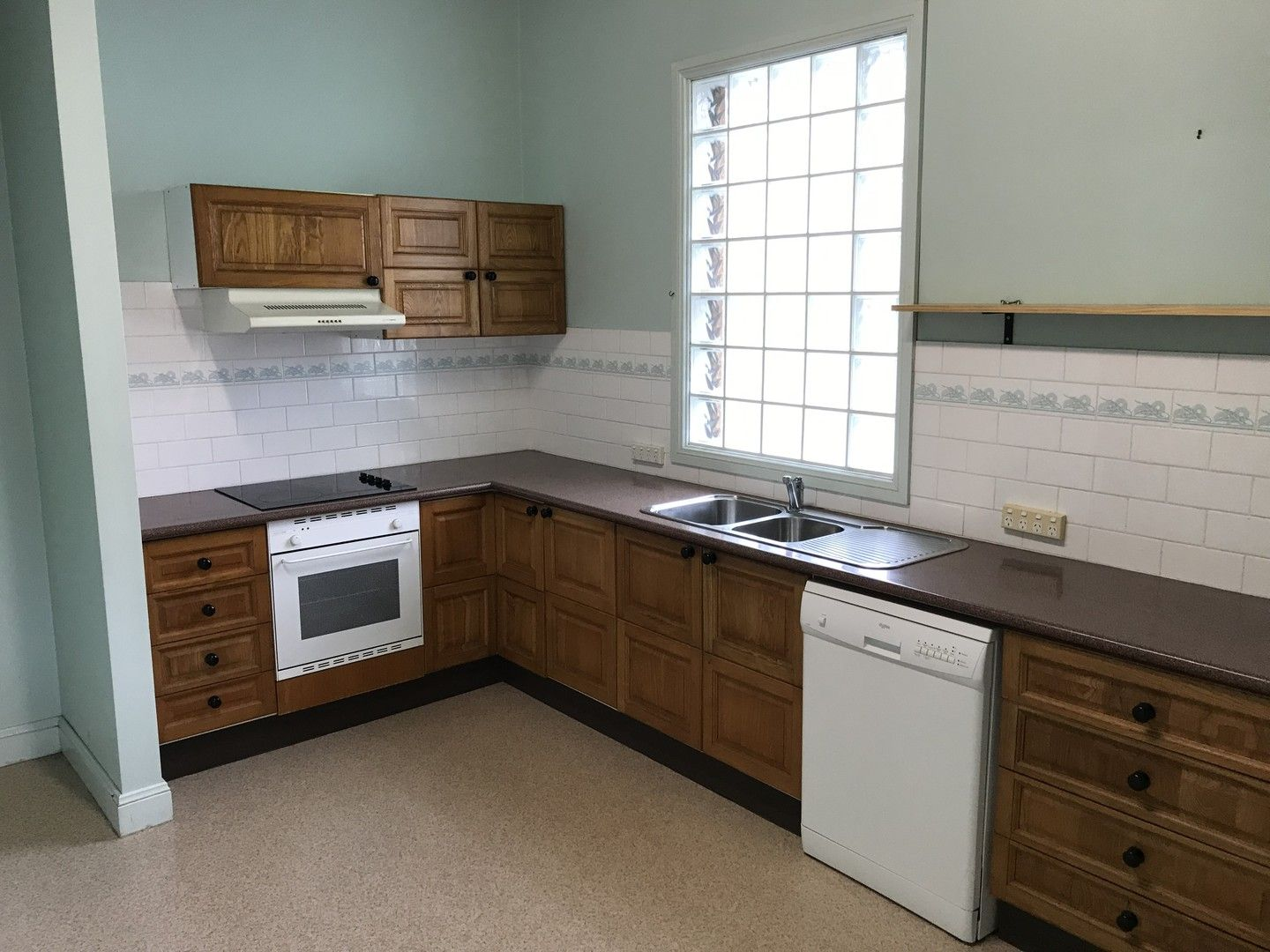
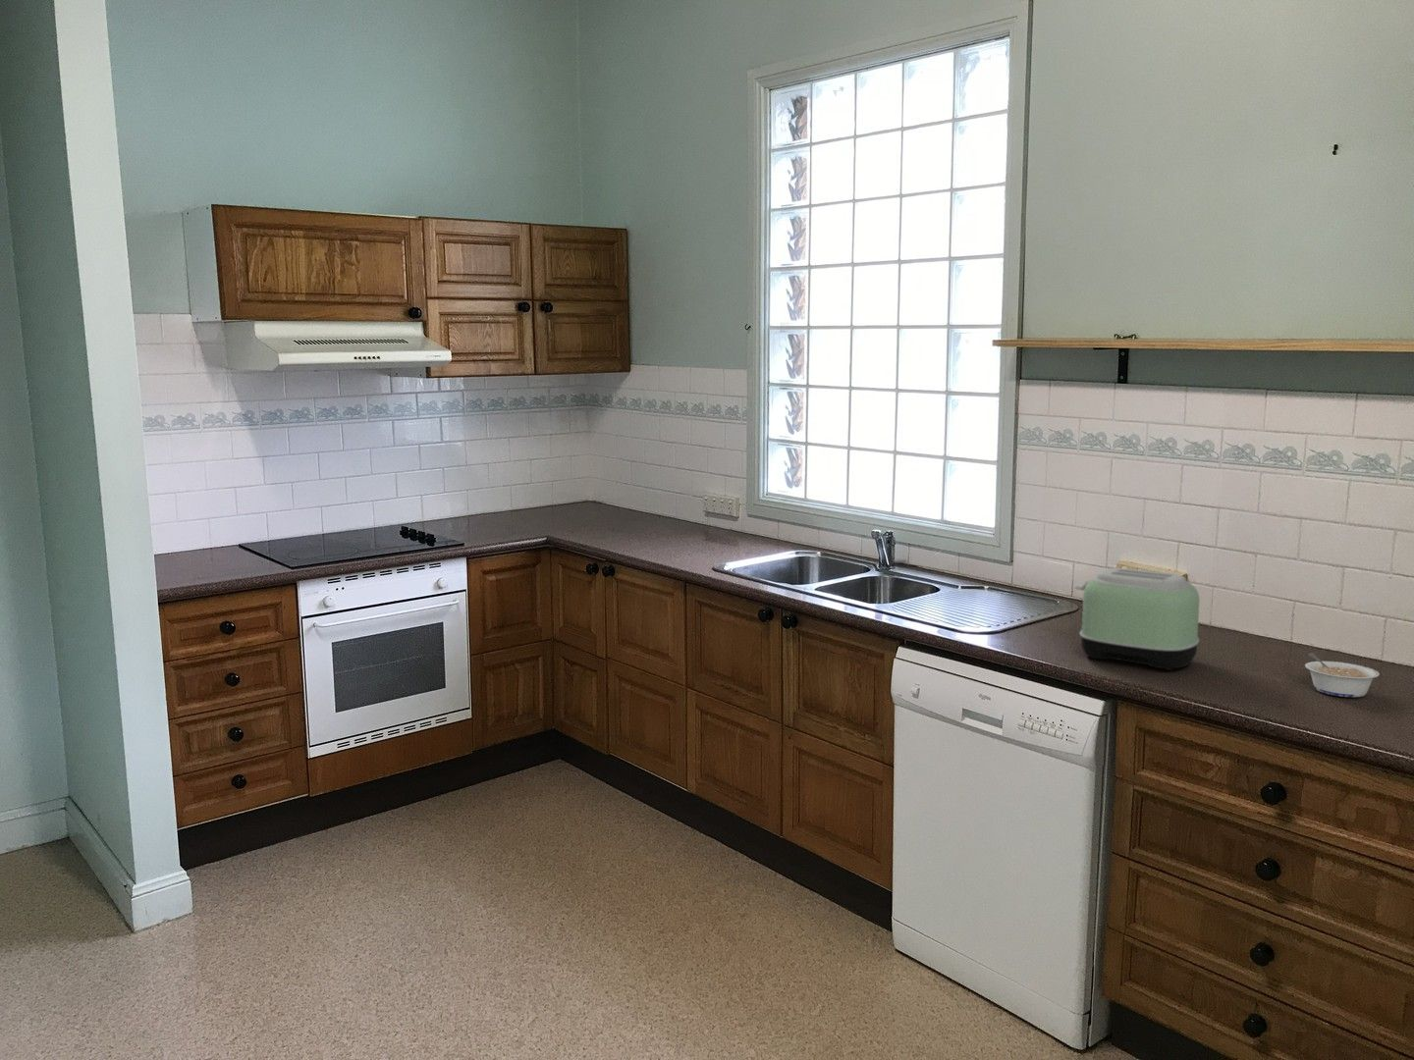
+ legume [1304,651,1381,698]
+ toaster [1073,567,1201,671]
